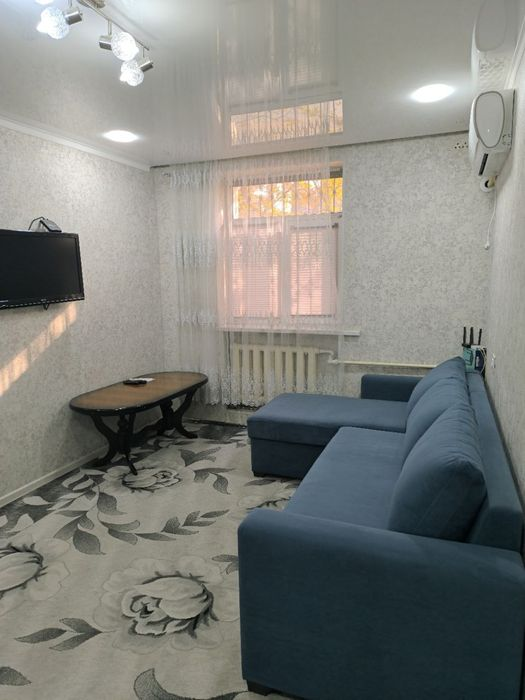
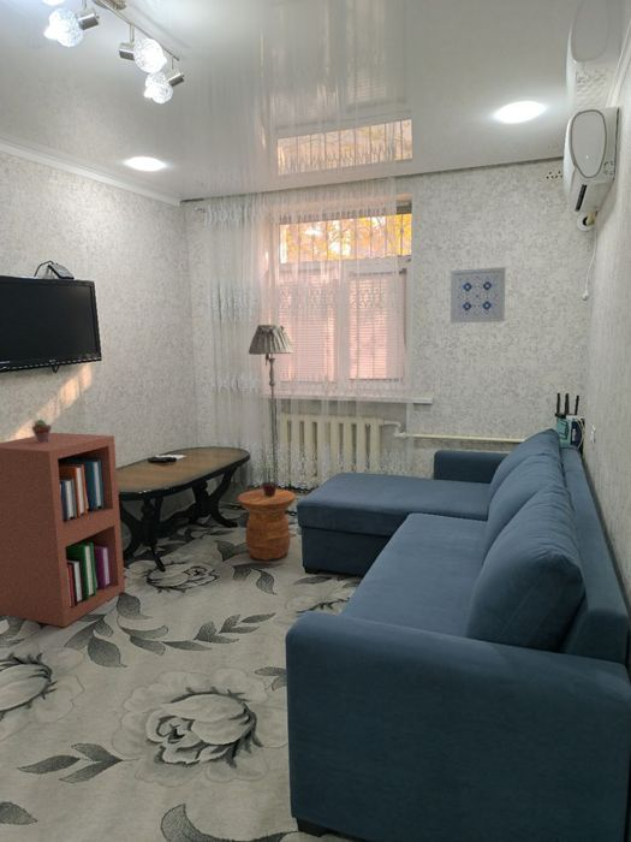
+ bookshelf [0,432,126,628]
+ floor lamp [248,324,294,524]
+ potted succulent [31,419,53,443]
+ wall art [450,266,507,325]
+ side table [237,488,297,562]
+ potted plant [255,459,287,497]
